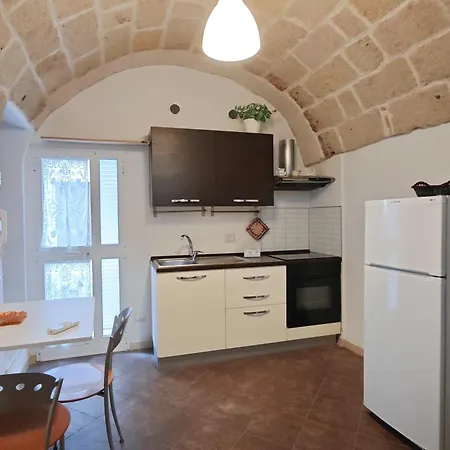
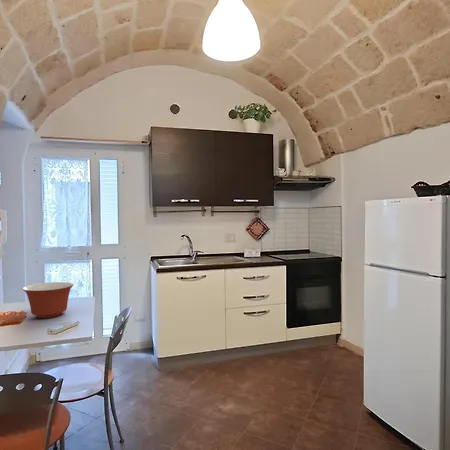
+ mixing bowl [22,281,75,319]
